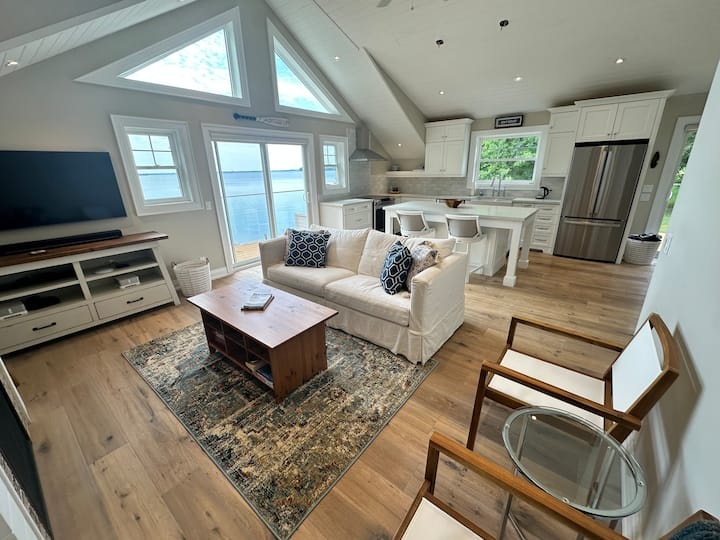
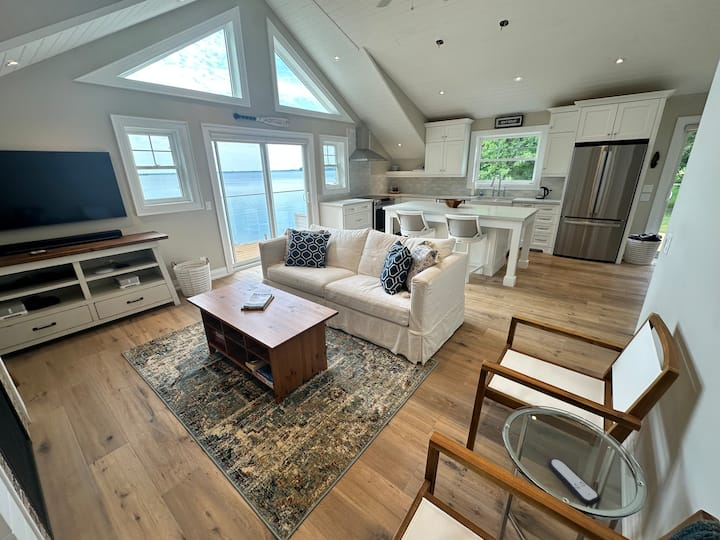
+ remote control [547,458,601,507]
